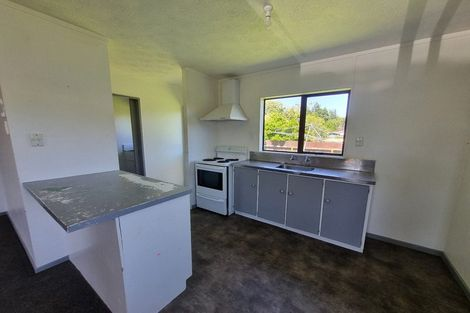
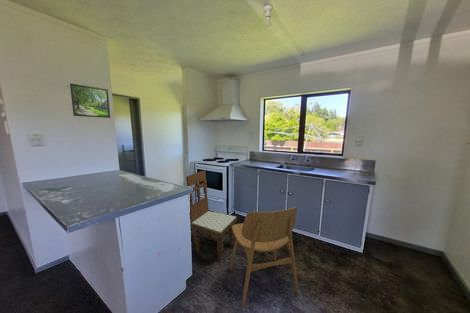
+ dining chair [185,170,238,261]
+ dining chair [229,206,300,309]
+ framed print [69,83,111,119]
